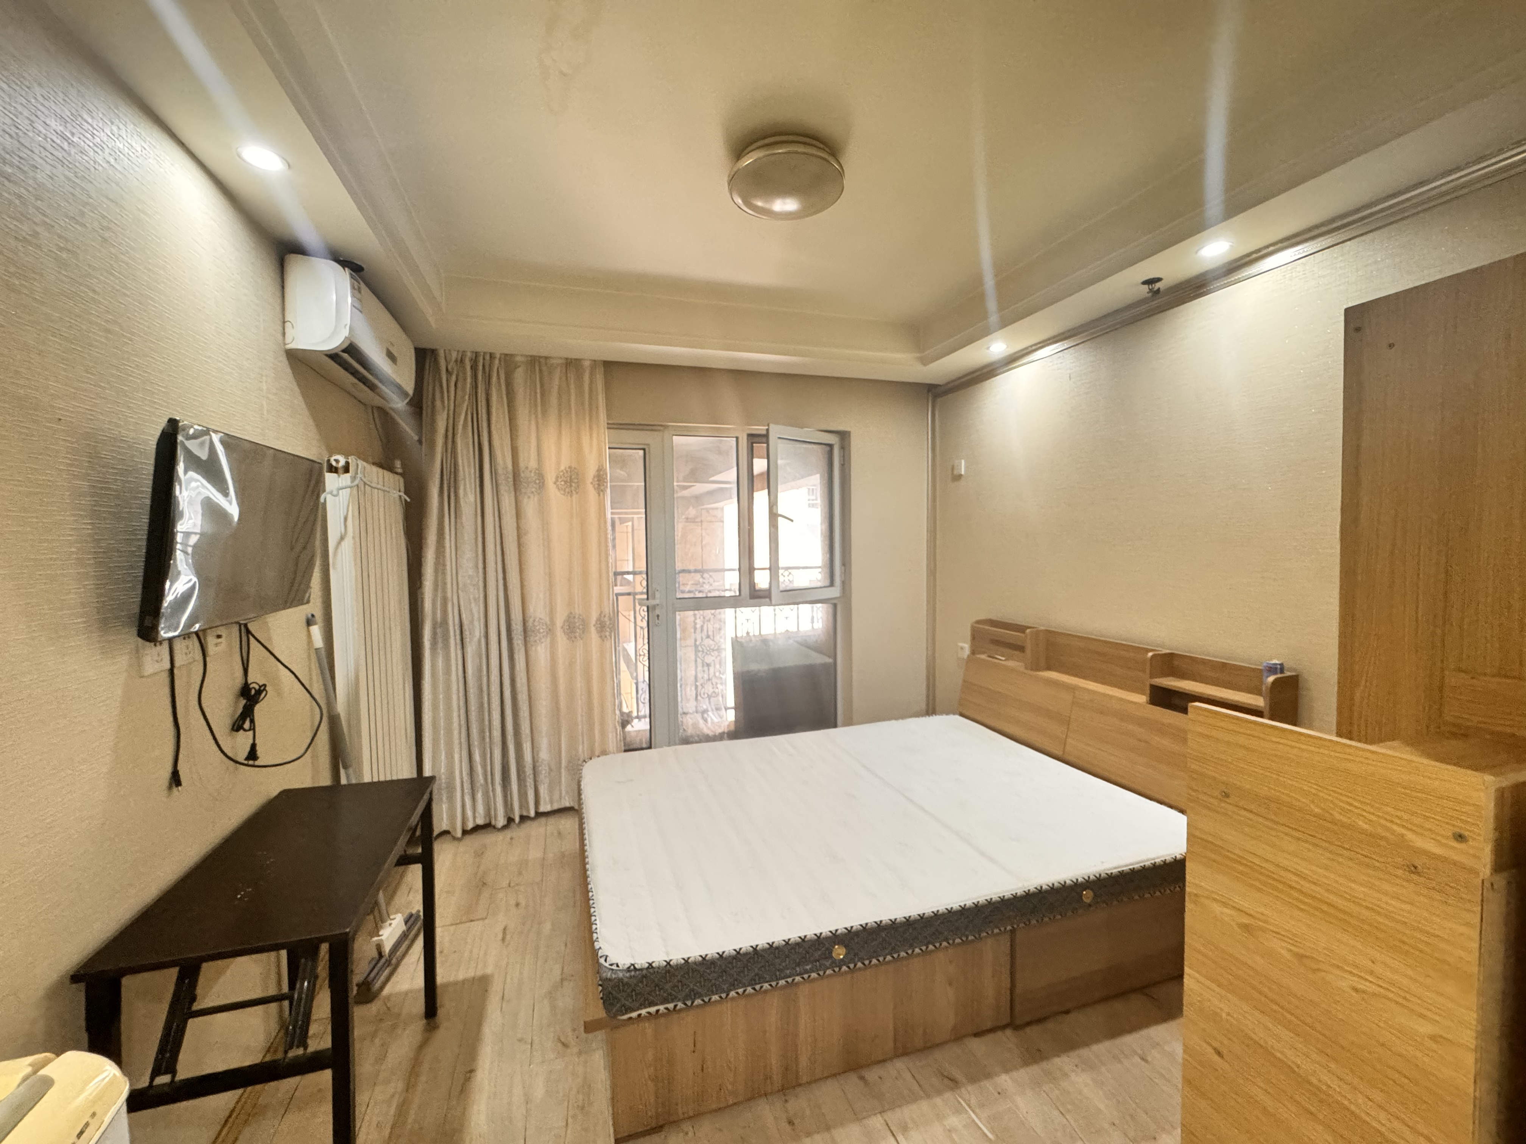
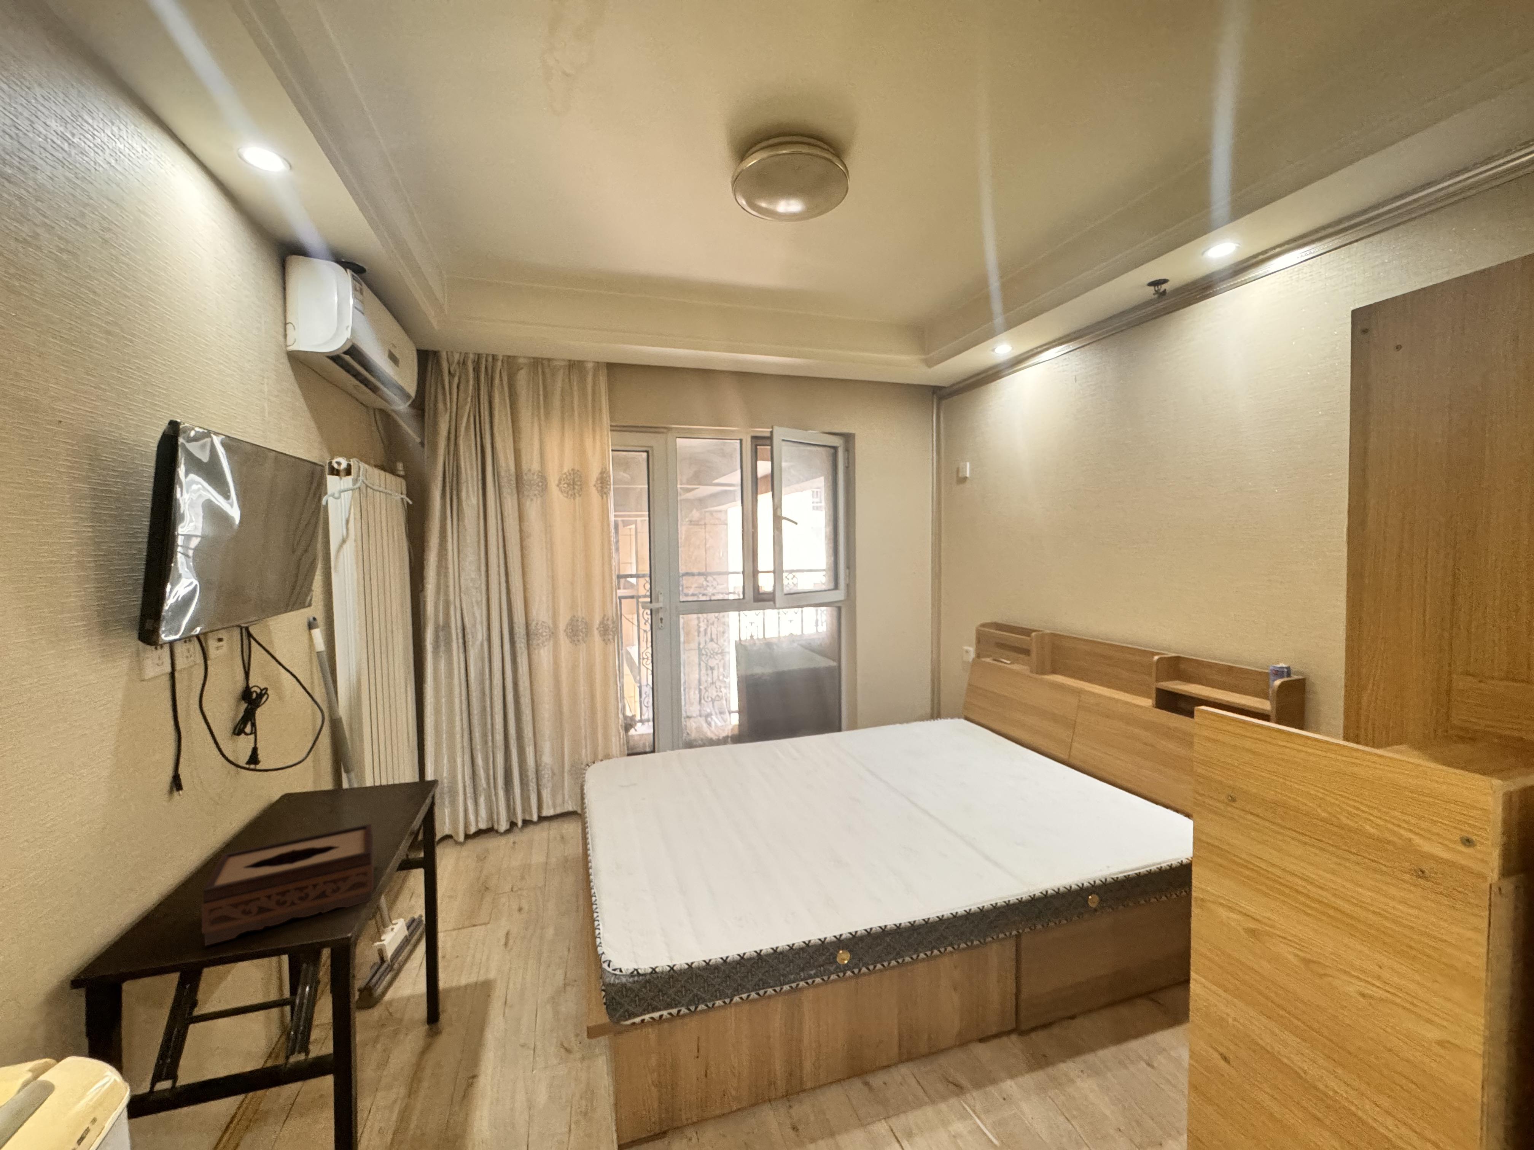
+ tissue box [201,824,374,946]
